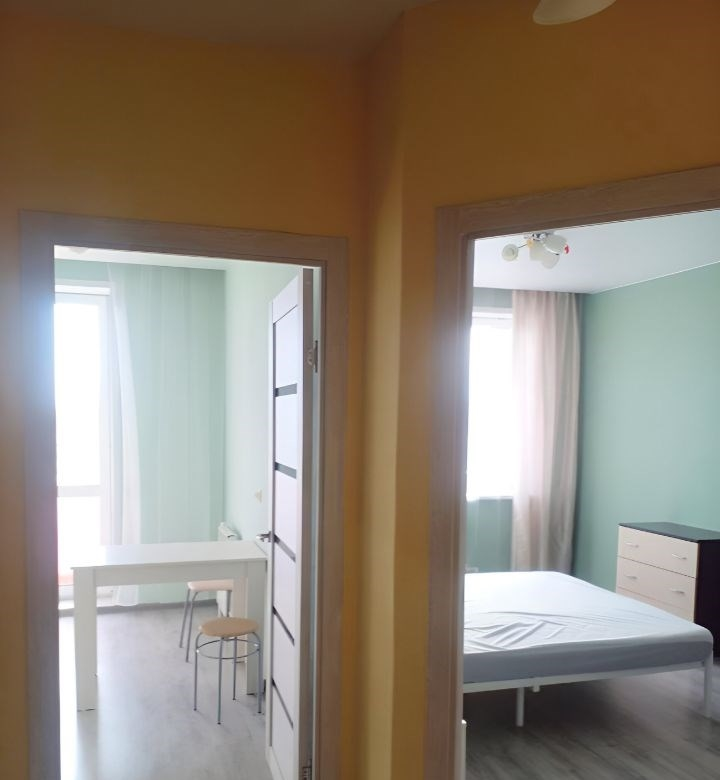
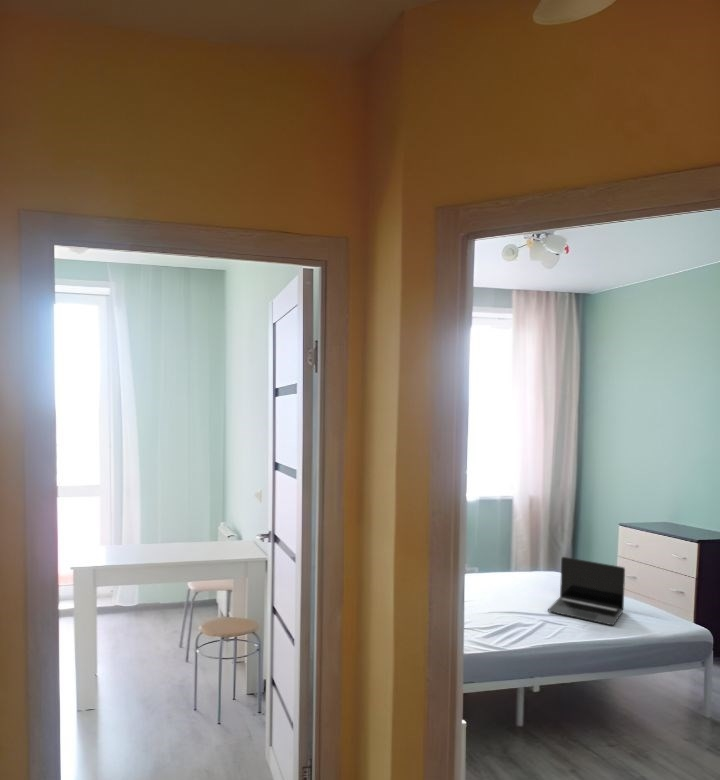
+ laptop [547,556,626,626]
